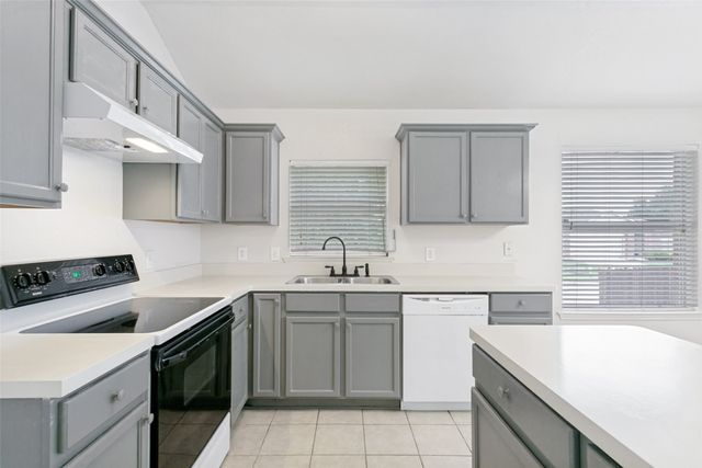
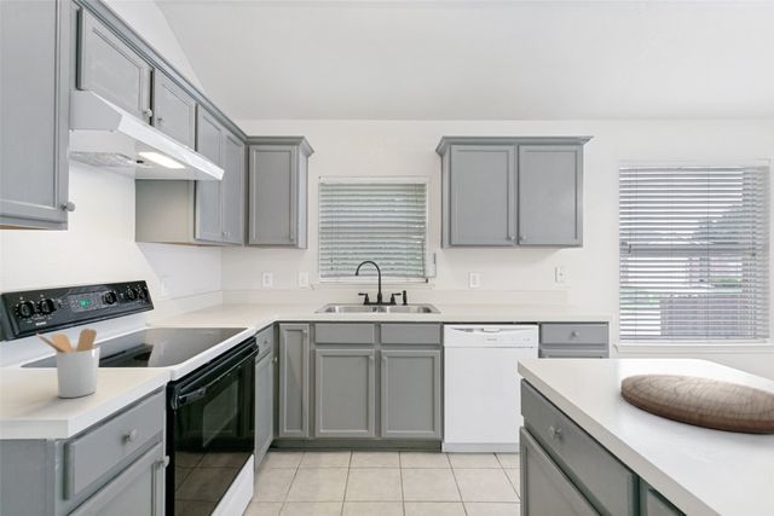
+ cutting board [620,373,774,435]
+ utensil holder [35,327,102,399]
